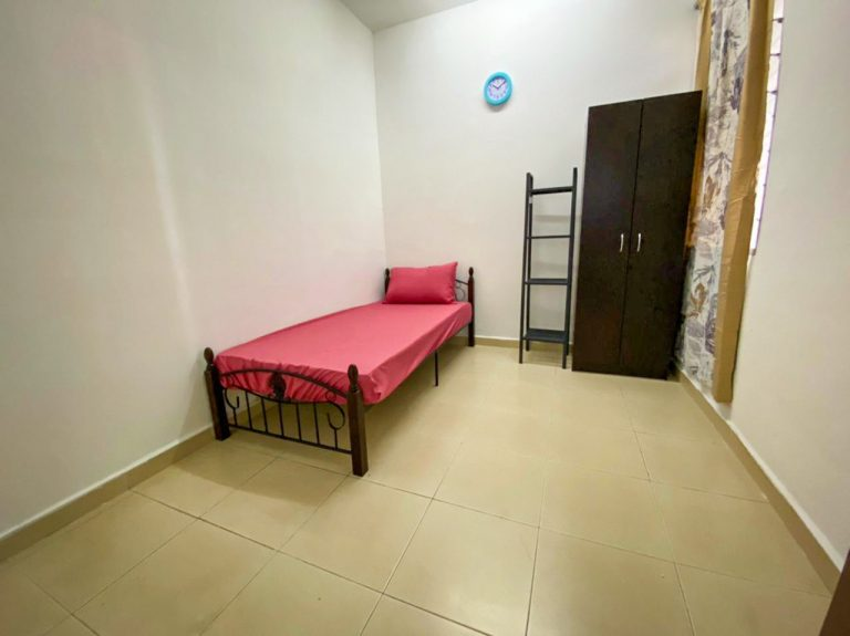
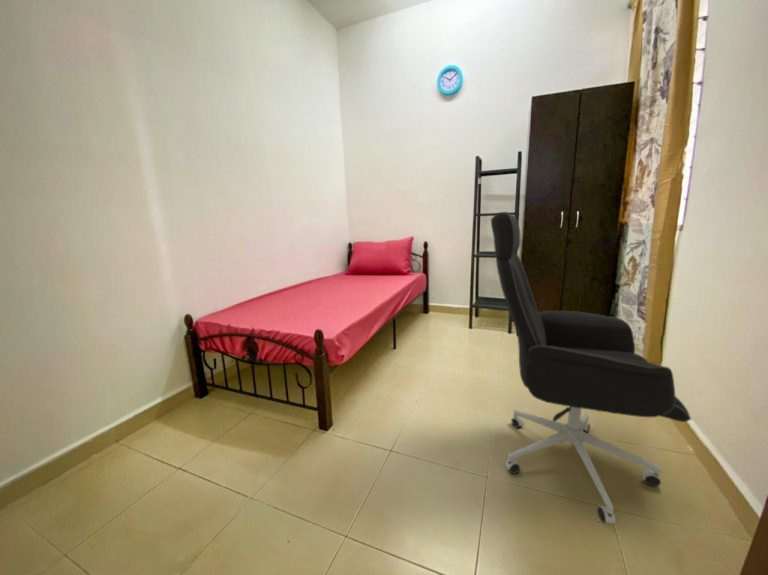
+ office chair [490,211,692,525]
